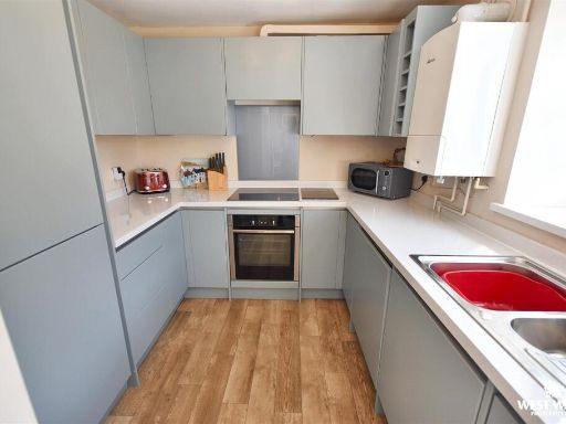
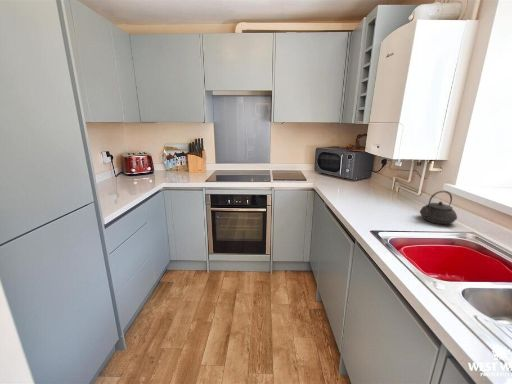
+ teapot [419,190,458,225]
